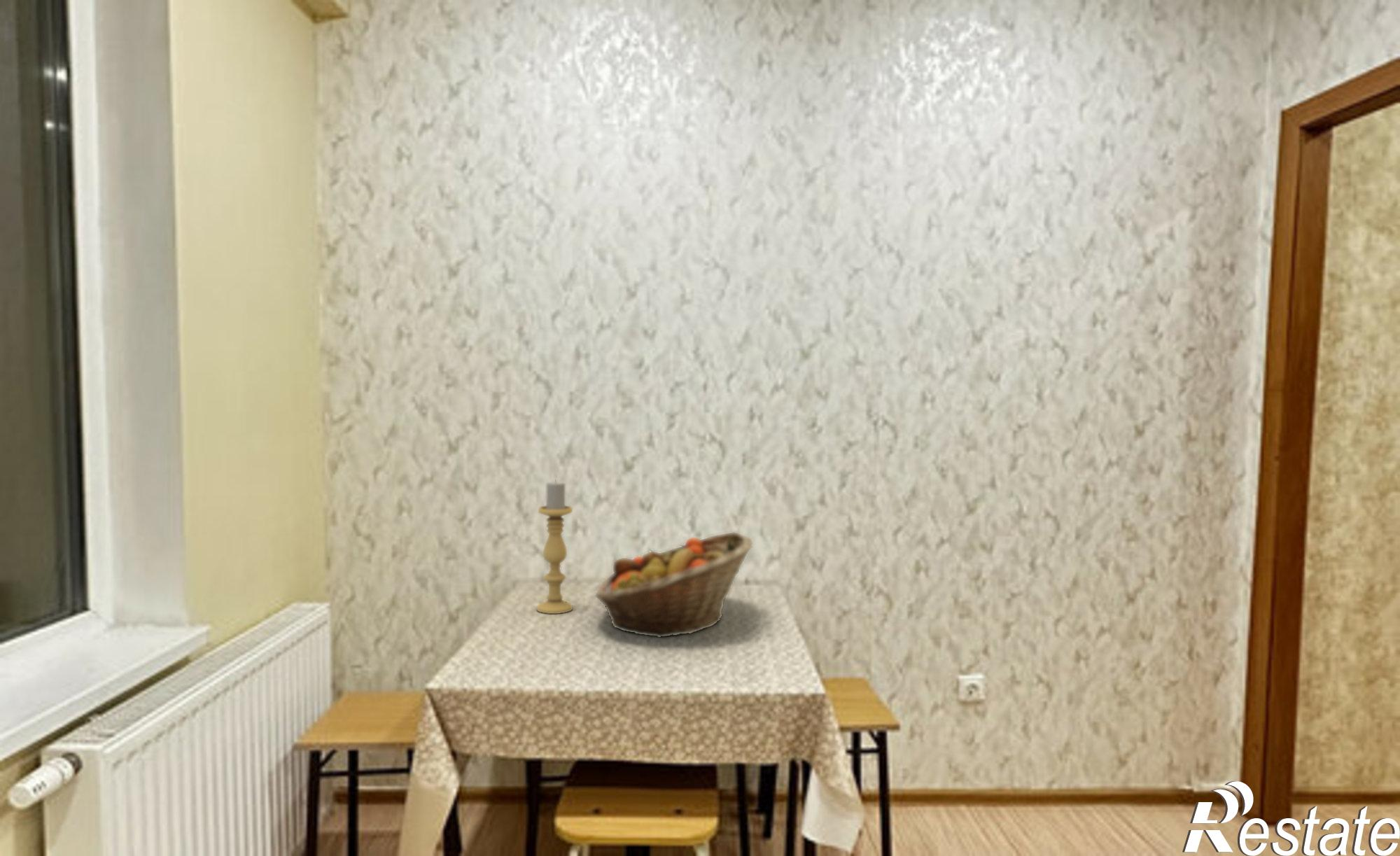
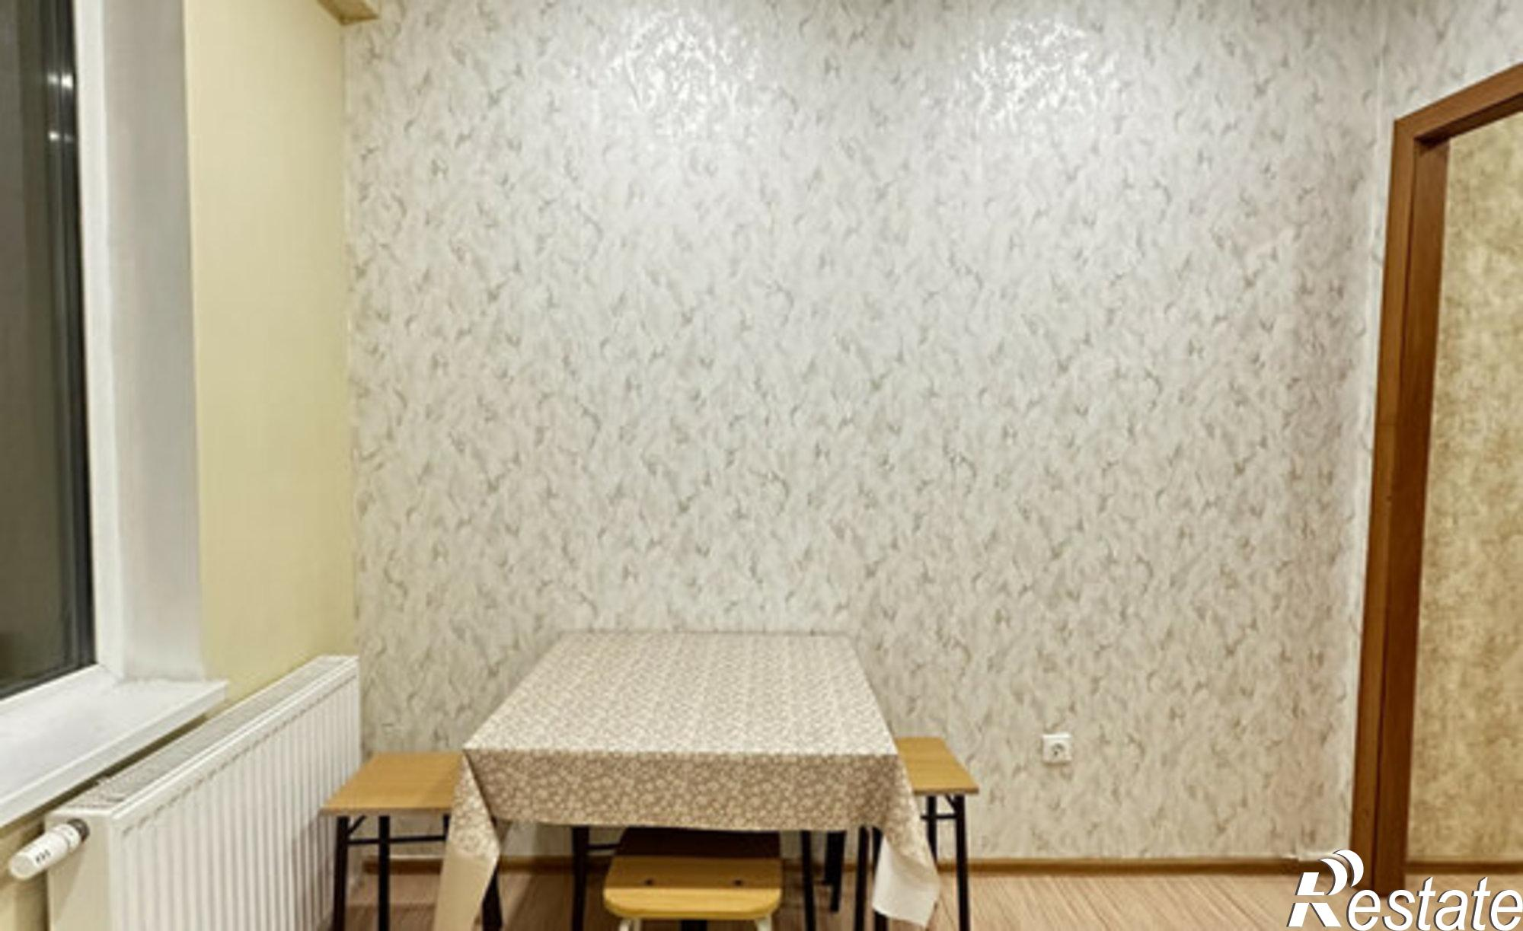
- candle holder [536,479,573,615]
- fruit basket [594,531,753,638]
